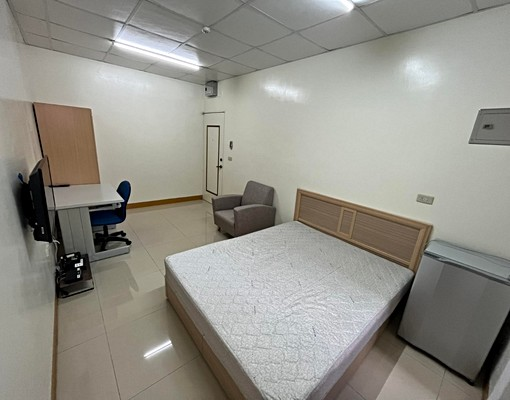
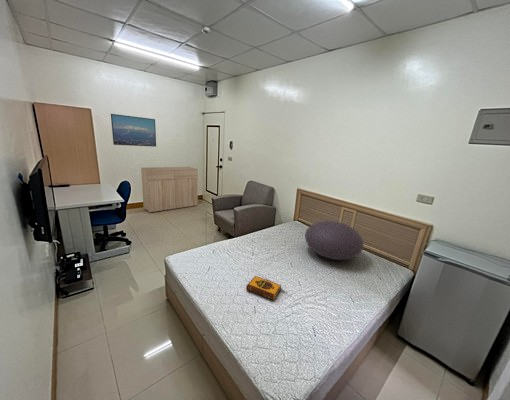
+ hardback book [245,275,282,301]
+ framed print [110,113,157,148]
+ cushion [304,220,365,261]
+ dresser [140,166,199,214]
